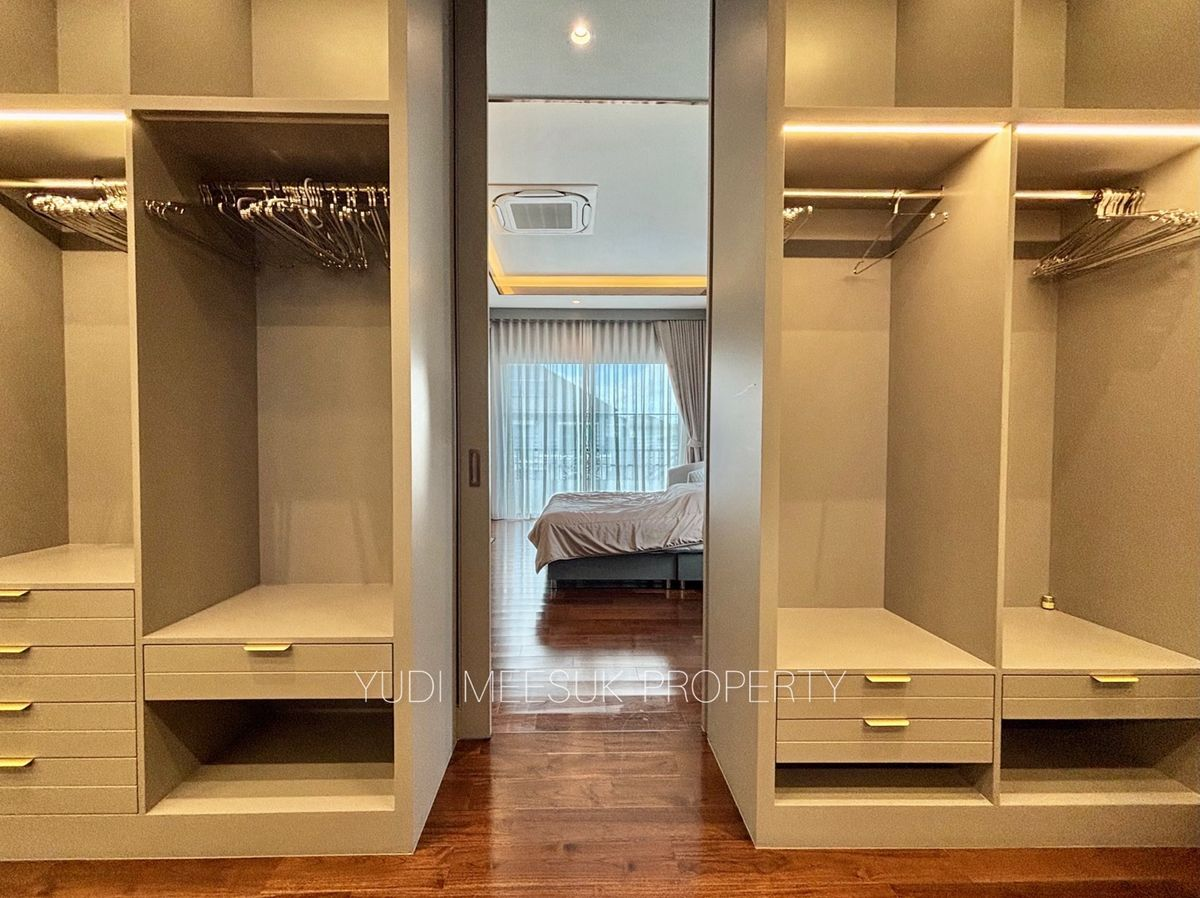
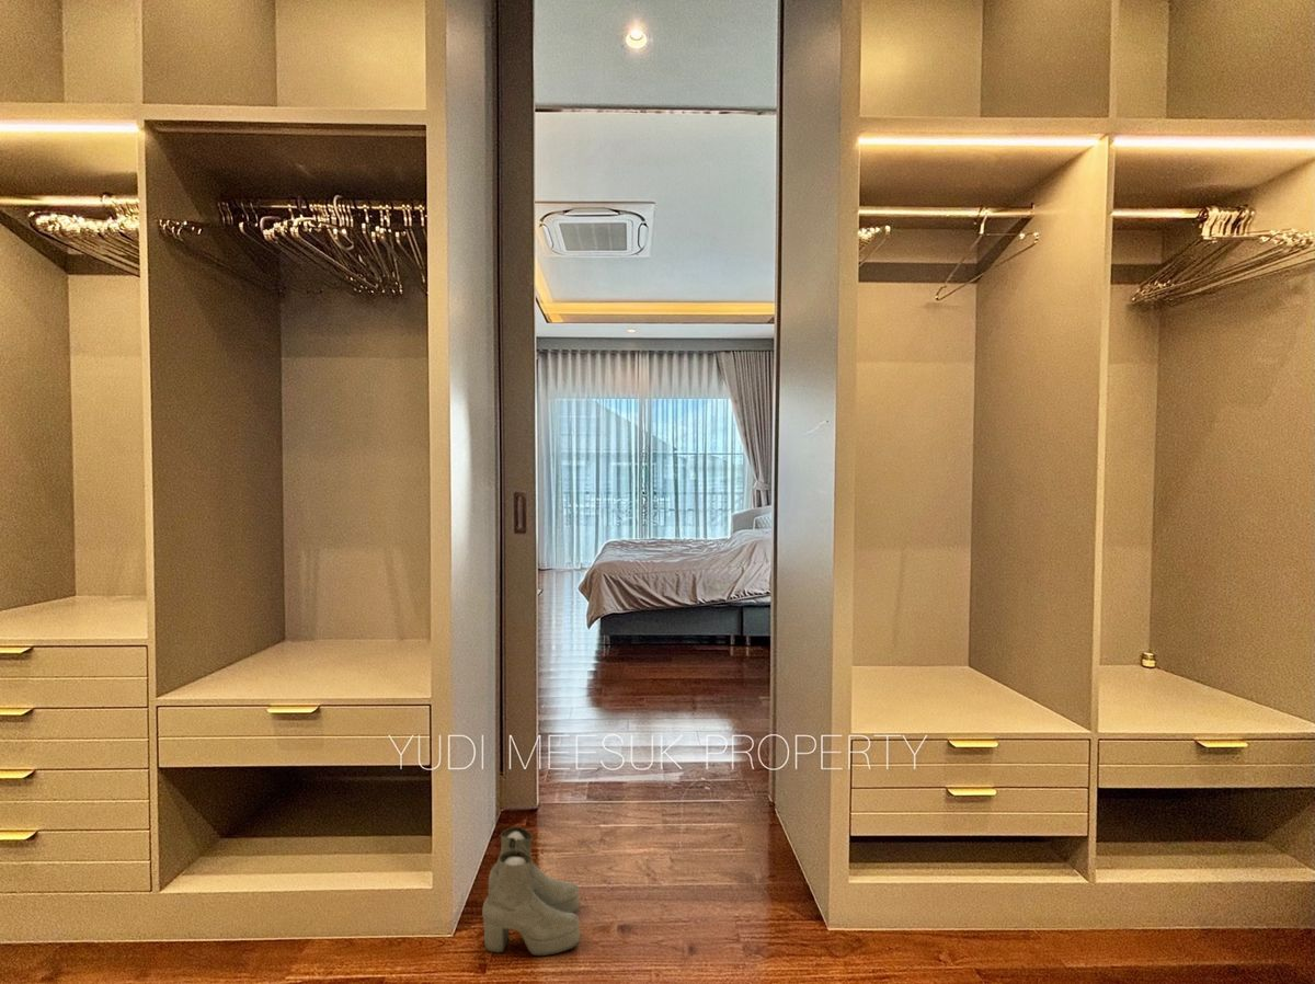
+ boots [481,825,581,957]
